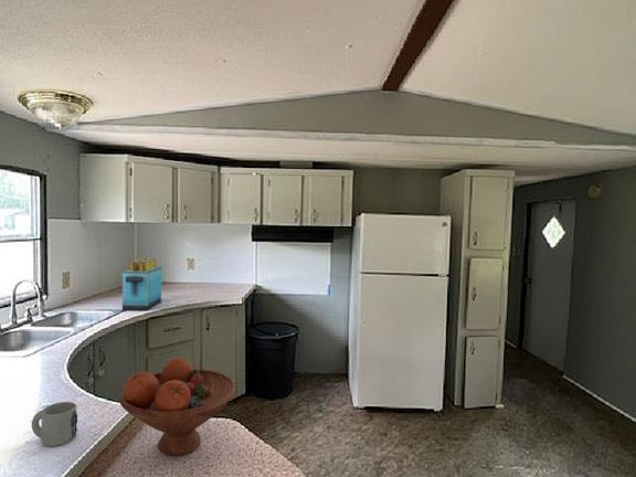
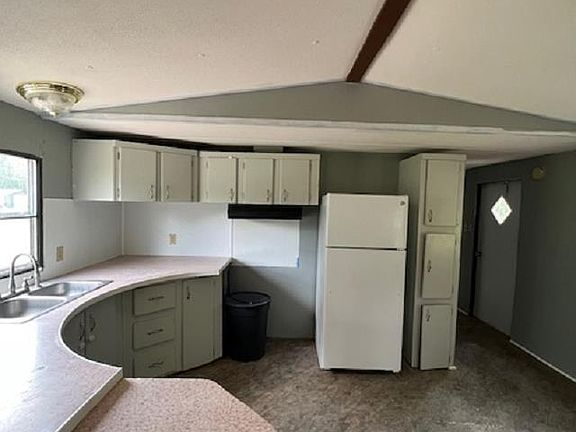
- fruit bowl [118,357,237,457]
- mug [31,401,78,447]
- toaster [121,257,162,311]
